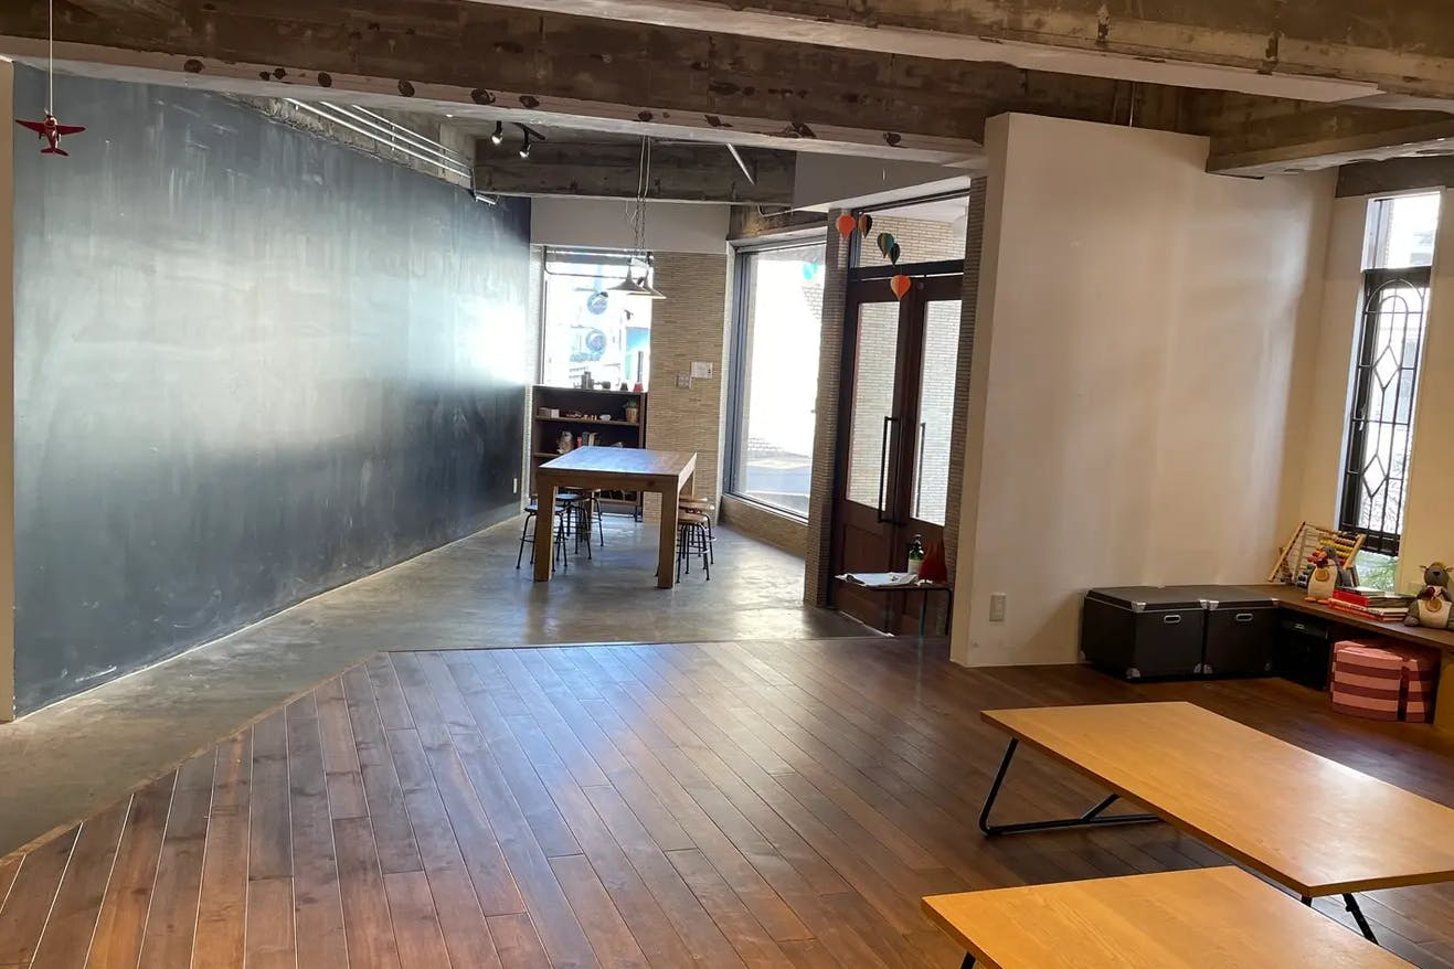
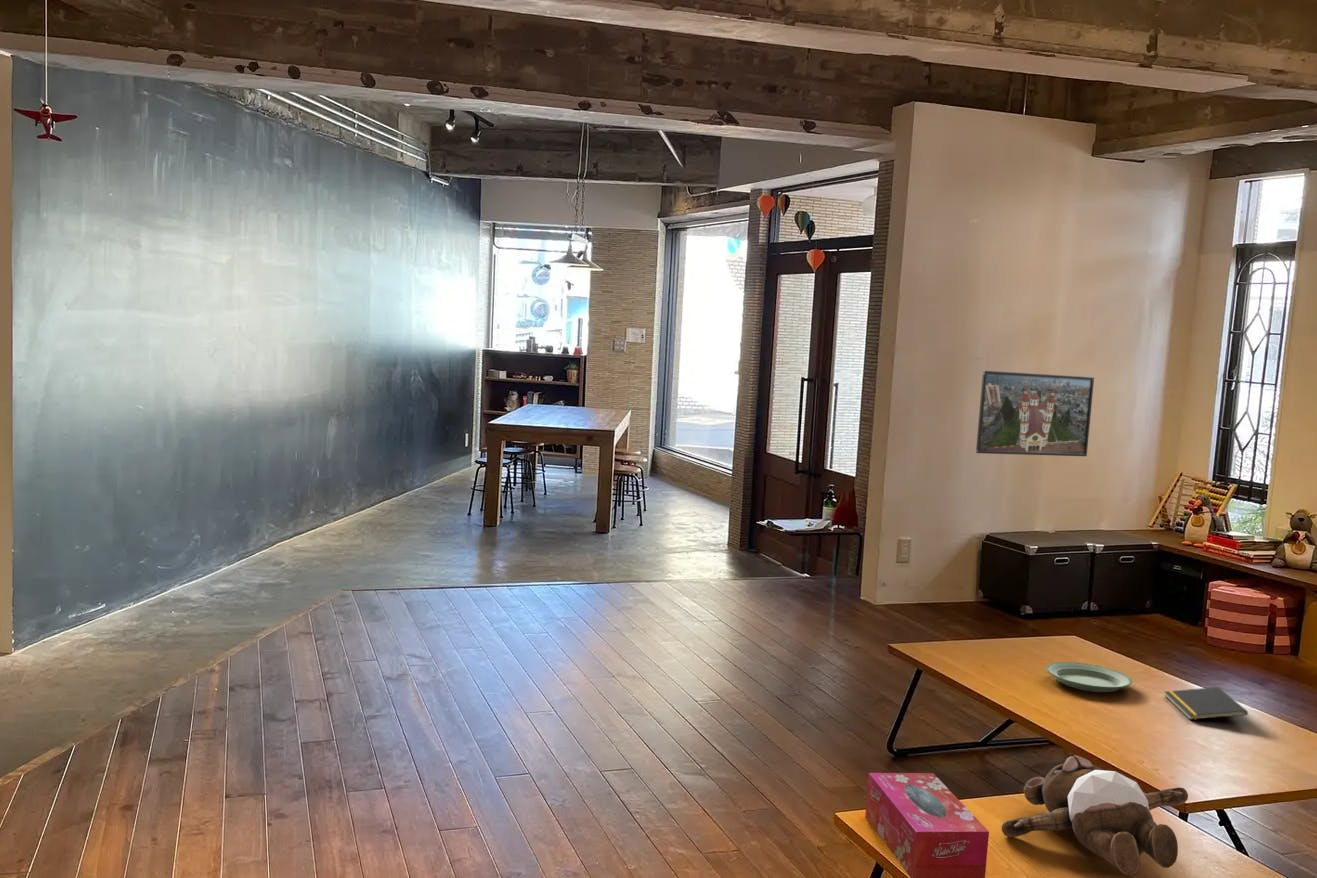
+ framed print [975,370,1095,457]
+ plate [1045,661,1133,693]
+ notepad [1164,686,1249,721]
+ tissue box [864,772,990,878]
+ teddy bear [1001,753,1189,877]
